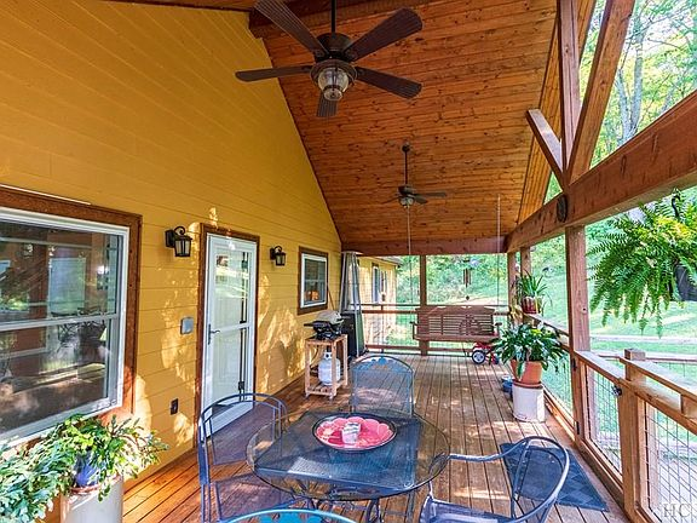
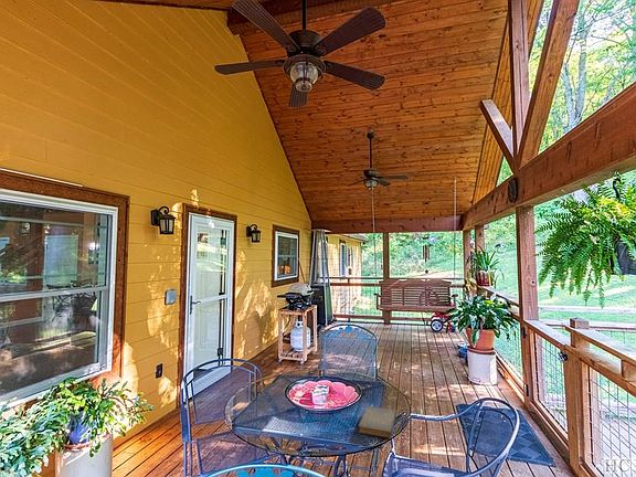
+ book [358,405,398,439]
